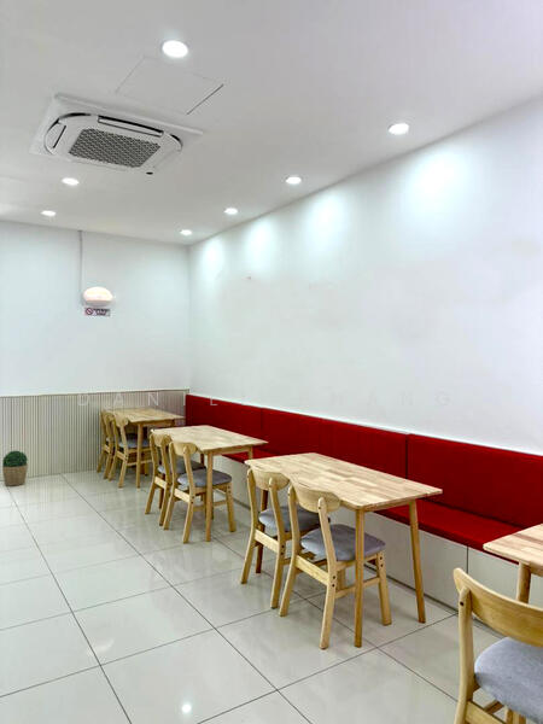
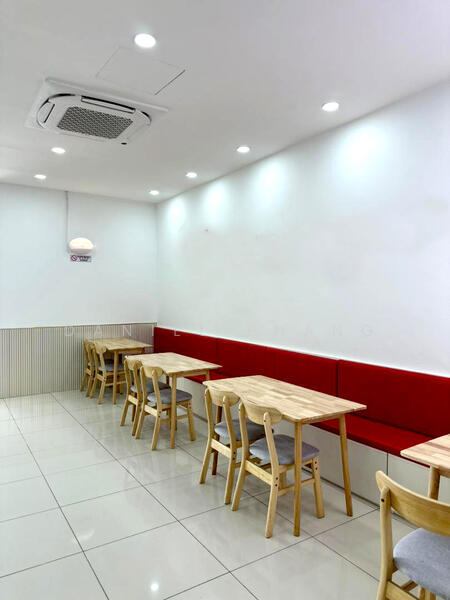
- potted plant [1,449,29,487]
